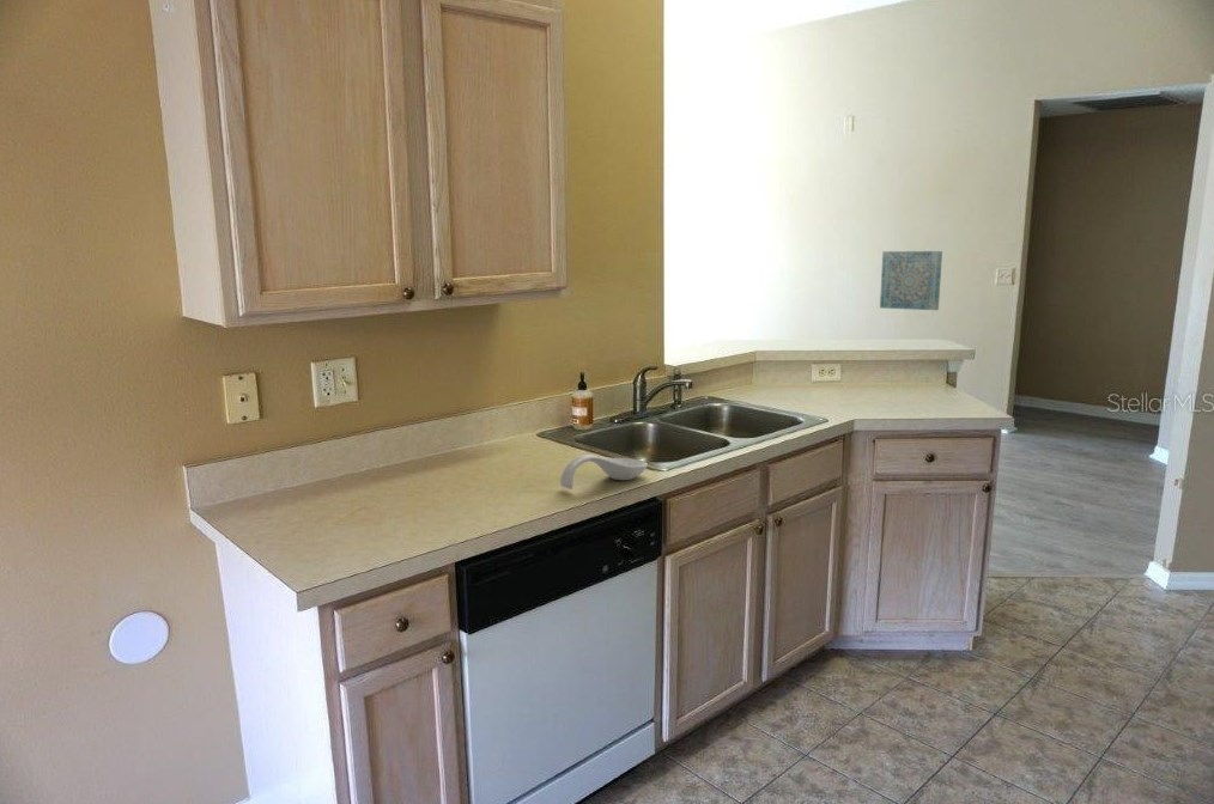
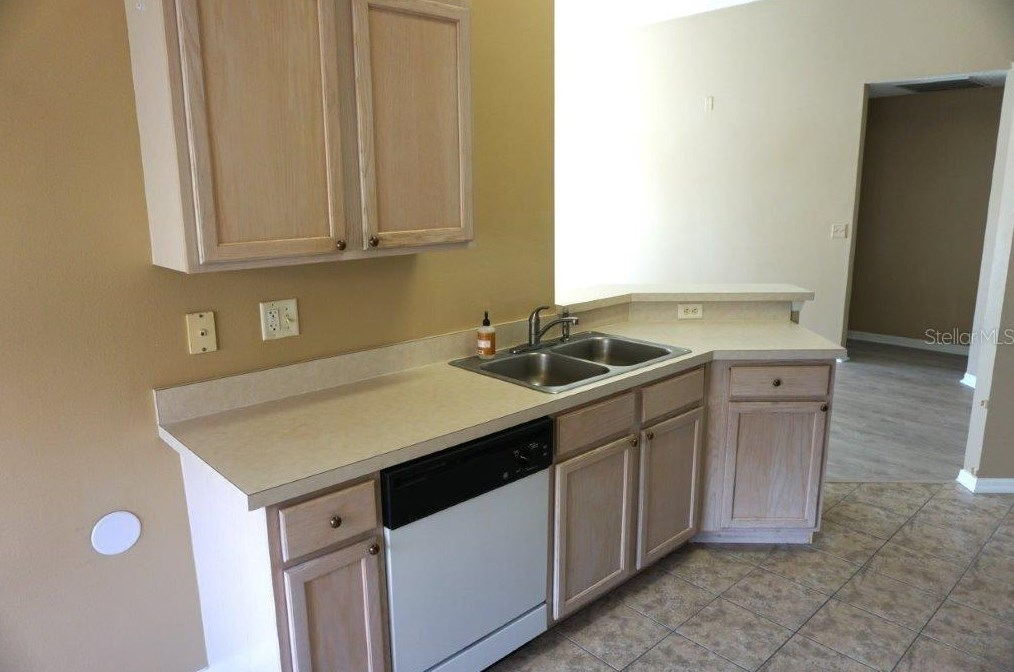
- spoon rest [559,453,649,491]
- wall art [879,250,943,311]
